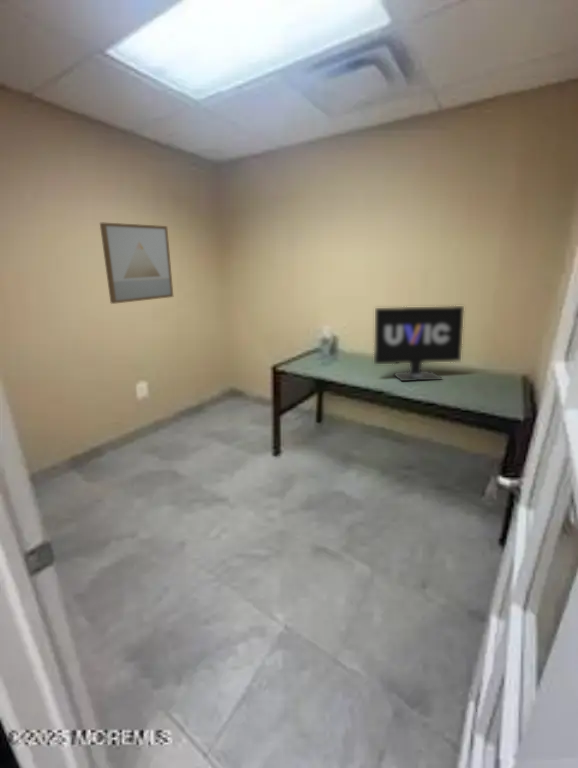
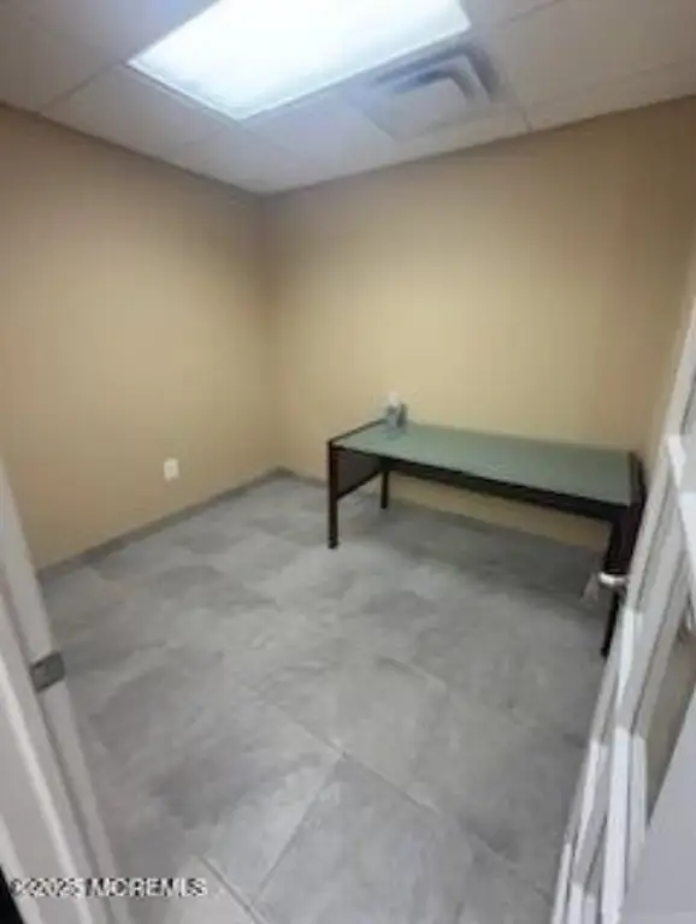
- wall art [99,222,174,305]
- monitor [373,305,465,382]
